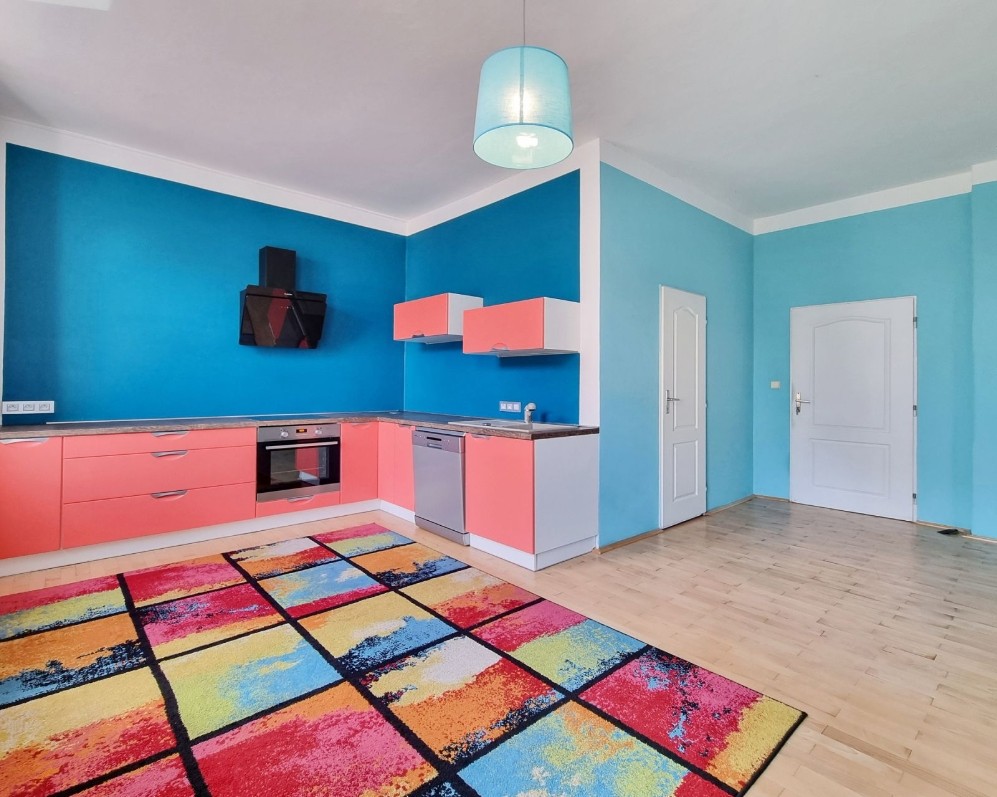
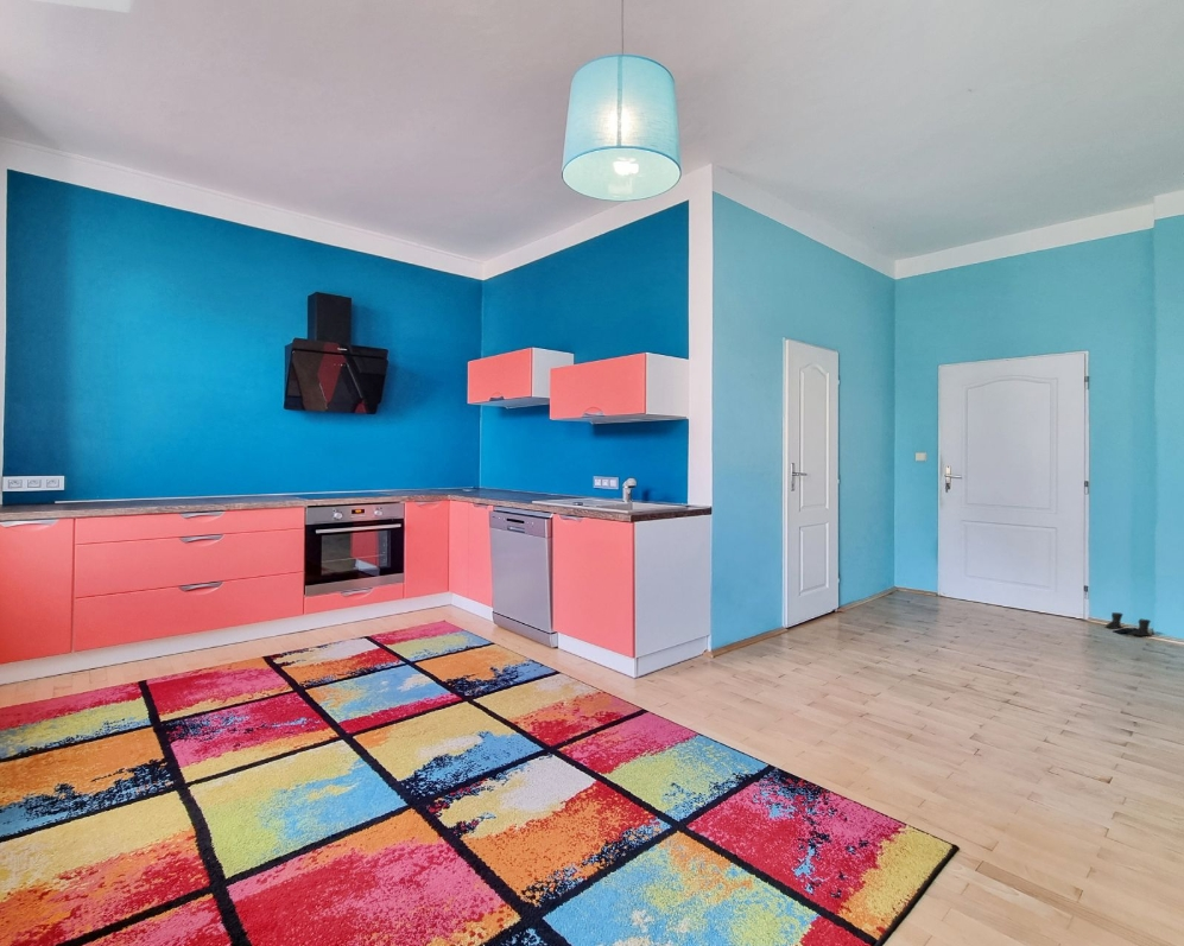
+ boots [1104,611,1153,637]
